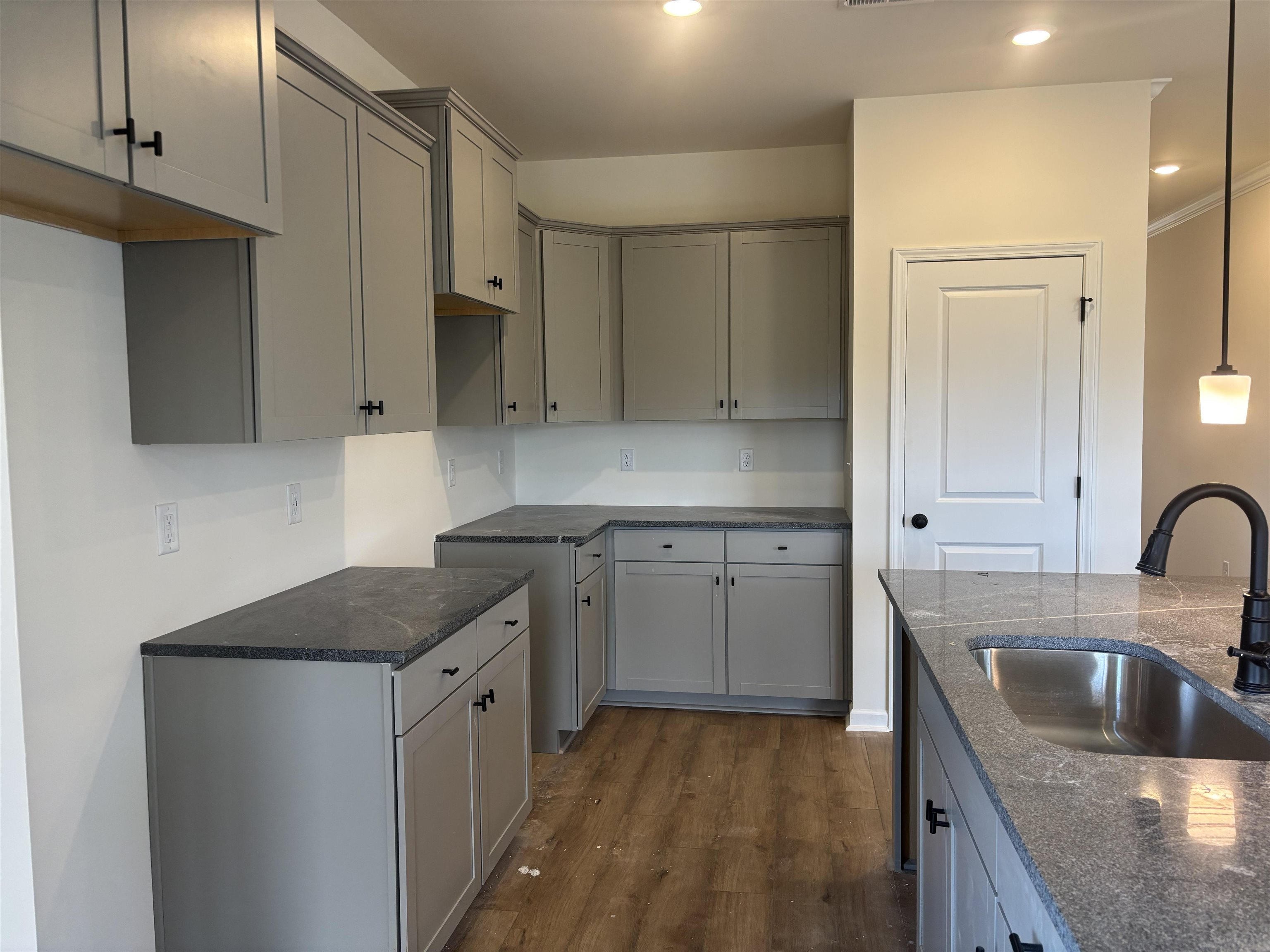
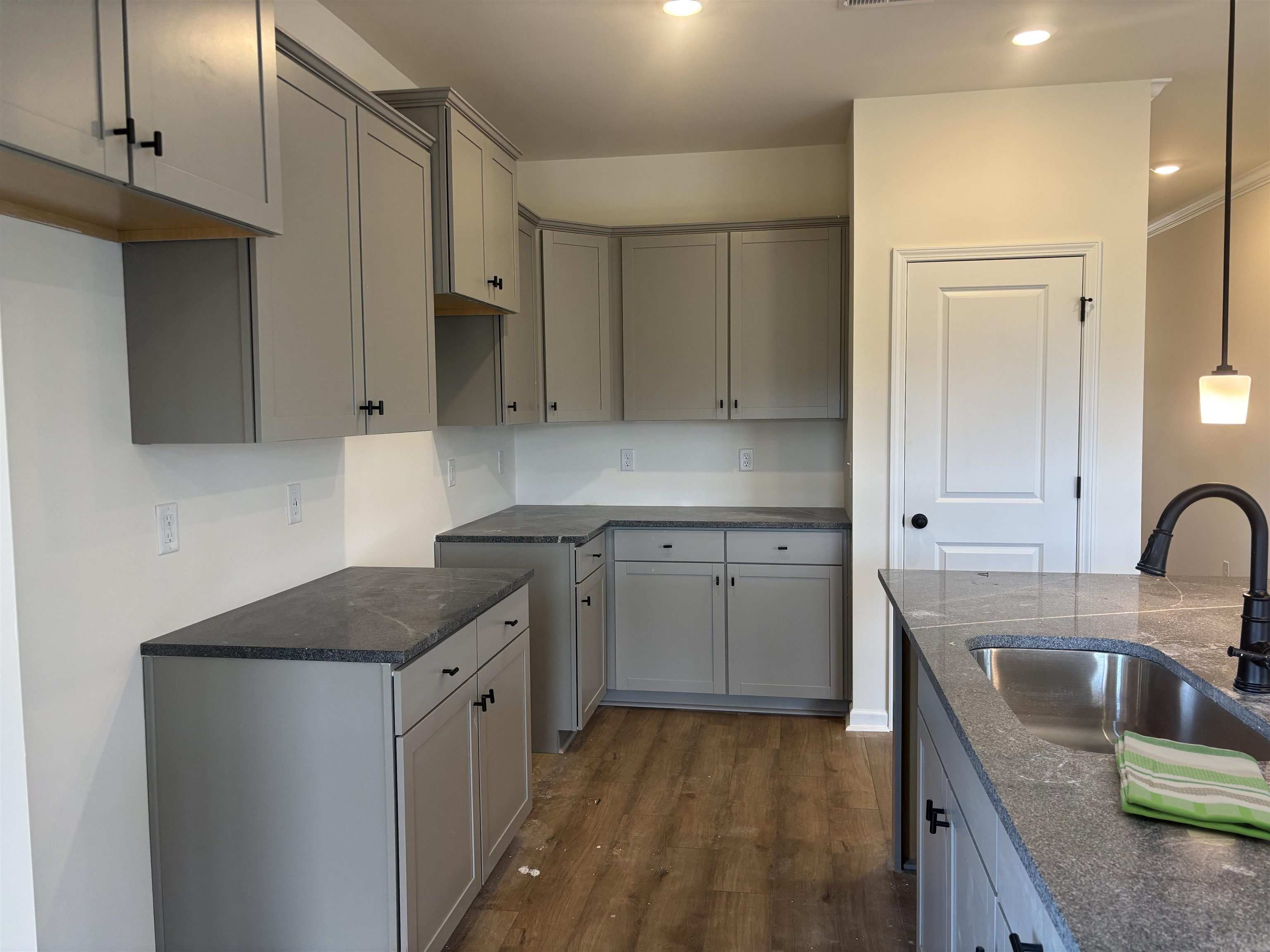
+ dish towel [1114,730,1270,841]
